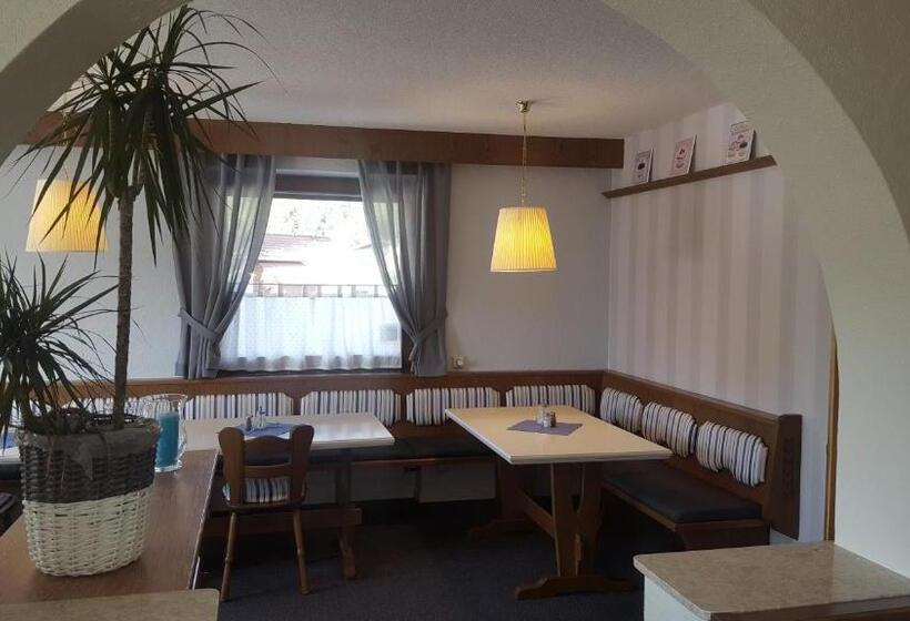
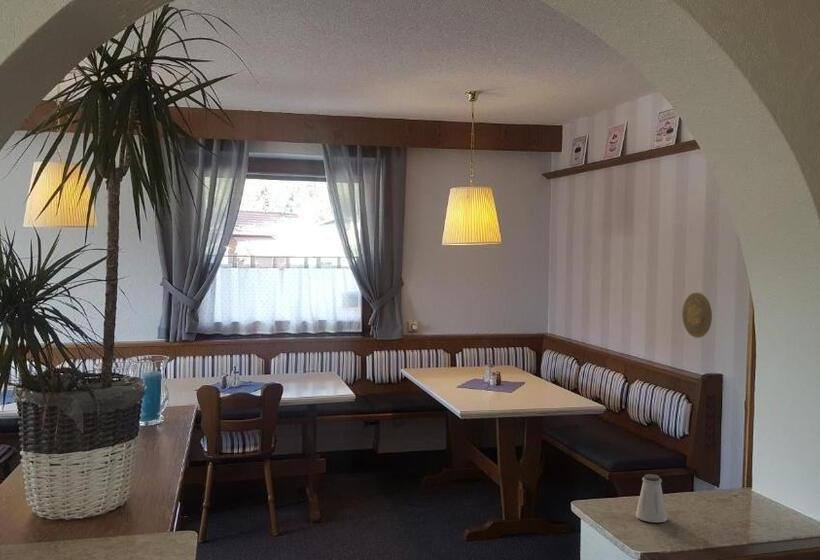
+ saltshaker [635,473,668,523]
+ decorative plate [681,292,713,339]
